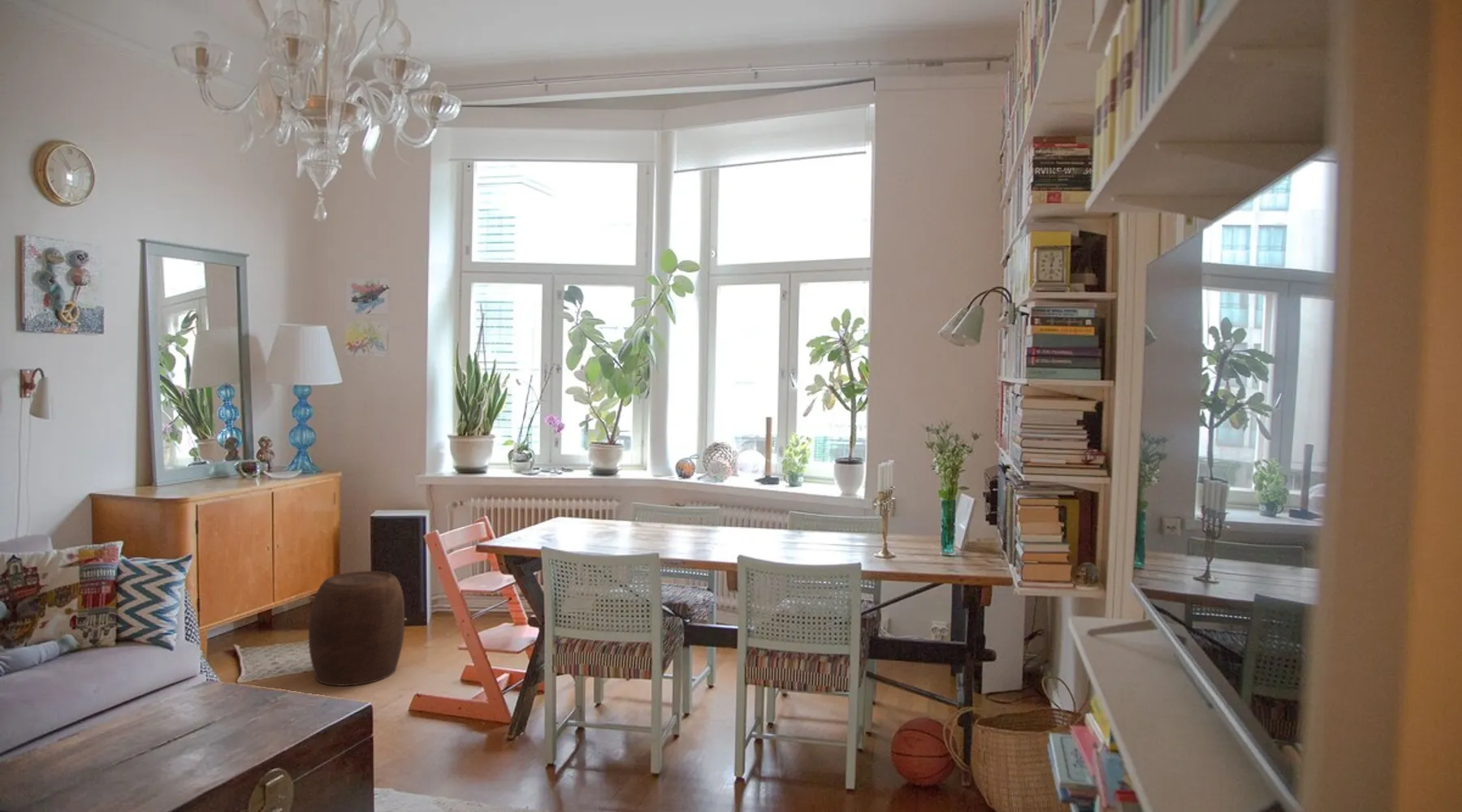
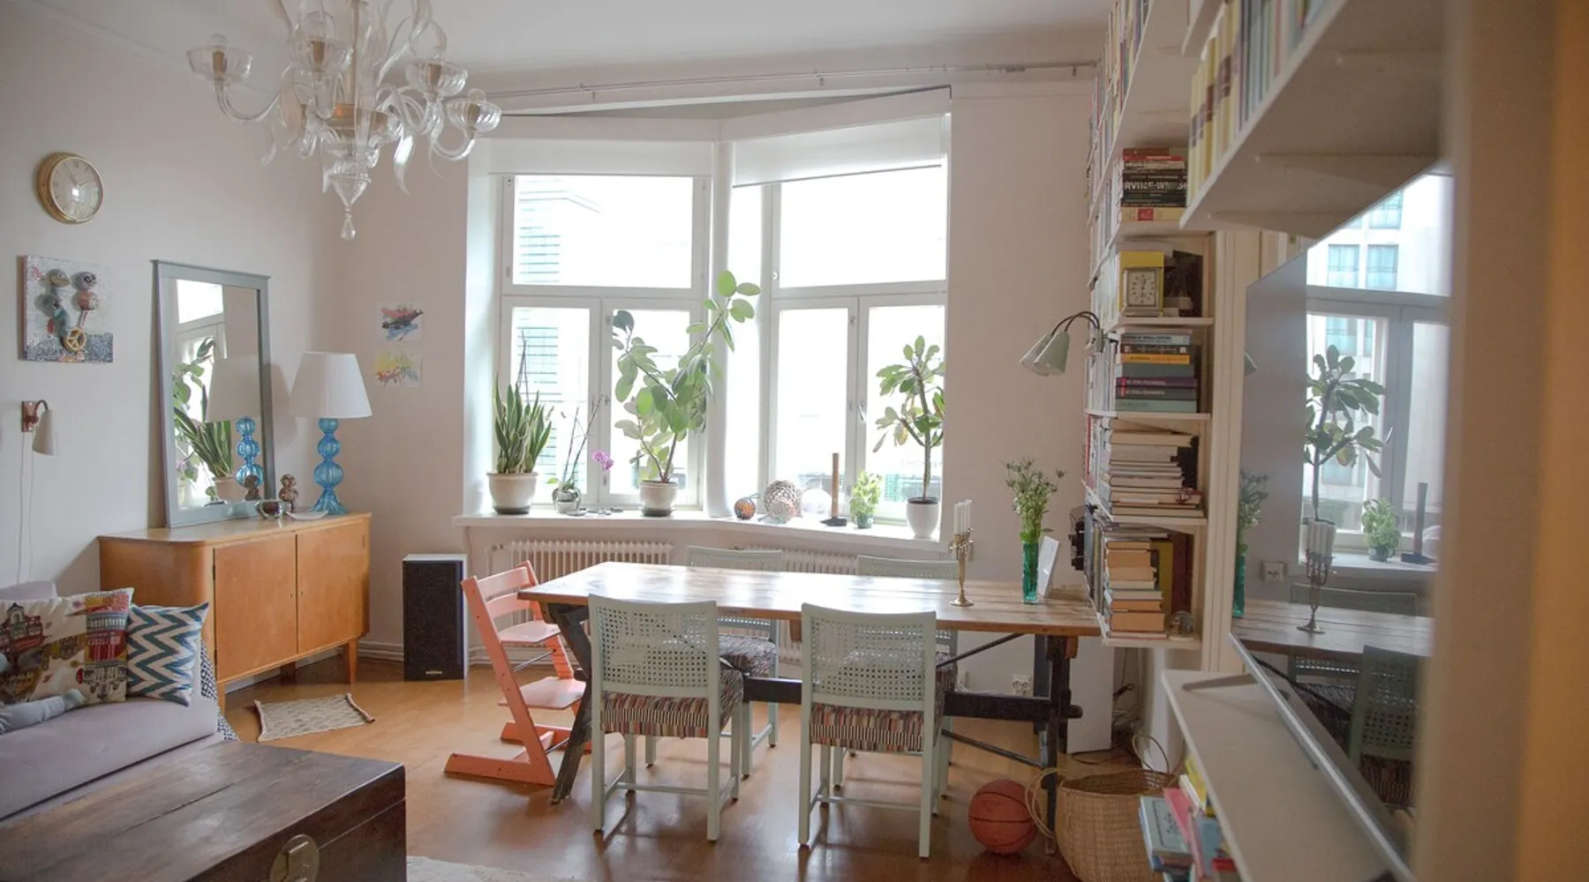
- stool [308,570,405,687]
